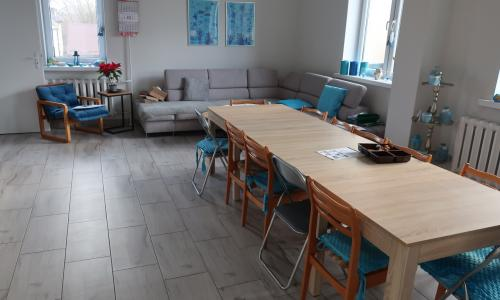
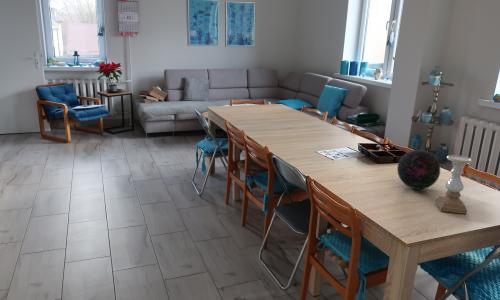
+ candle holder [435,154,473,215]
+ decorative orb [396,149,441,190]
